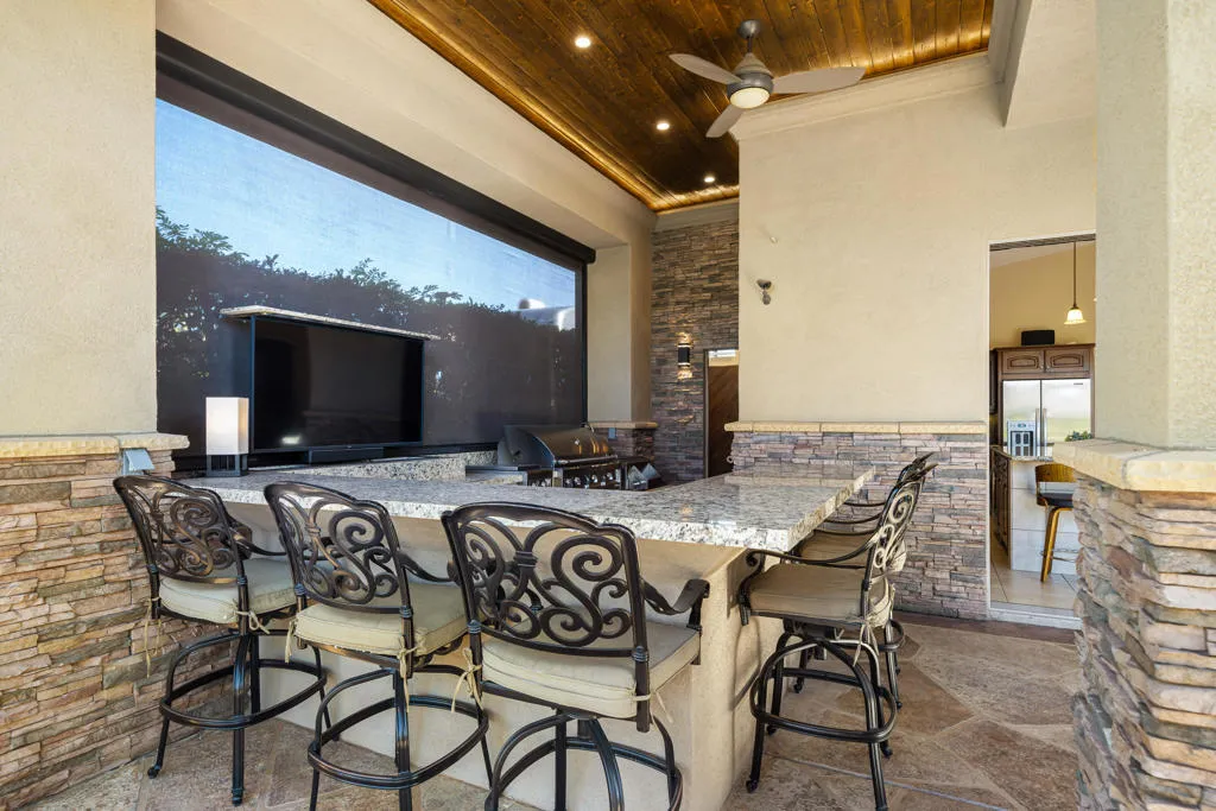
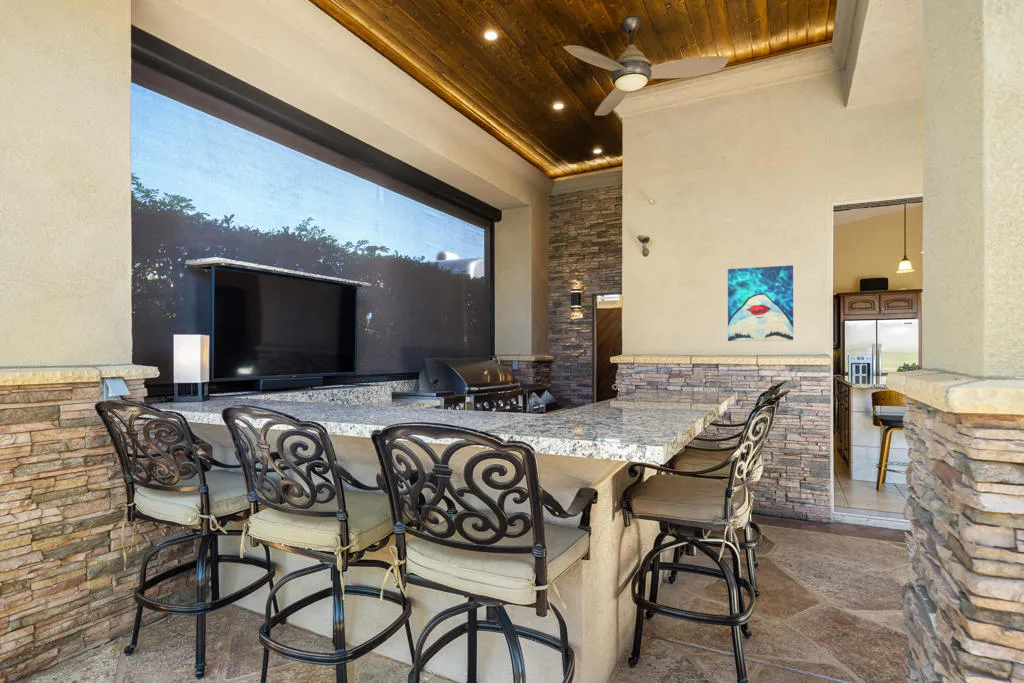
+ wall art [727,264,794,342]
